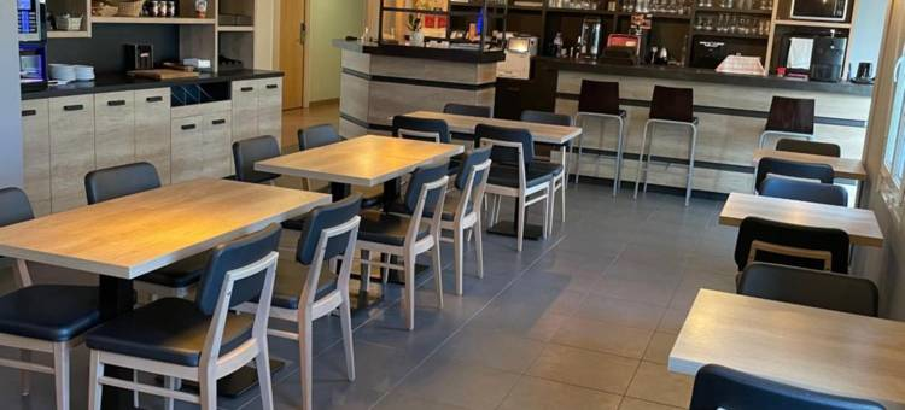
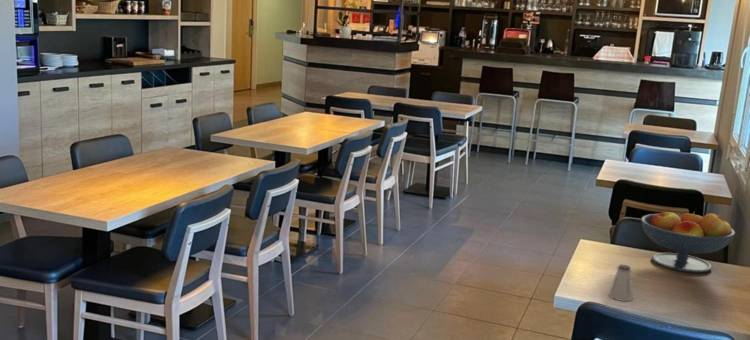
+ fruit bowl [640,210,736,274]
+ saltshaker [608,264,634,302]
